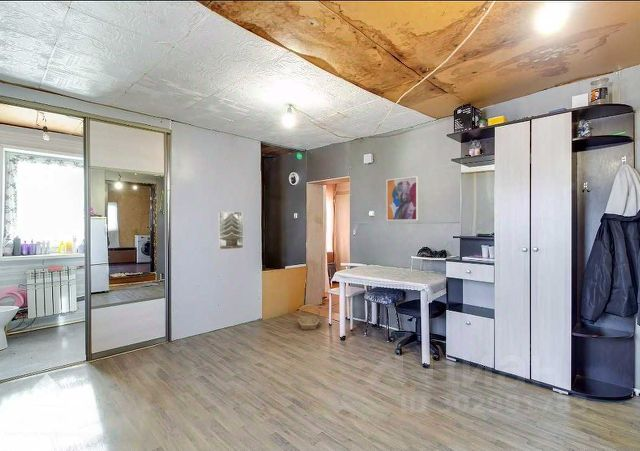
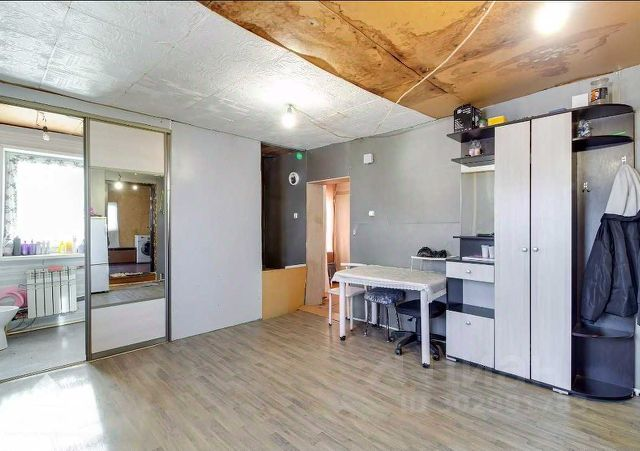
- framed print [217,211,244,251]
- basket [297,304,321,331]
- wall art [385,175,419,222]
